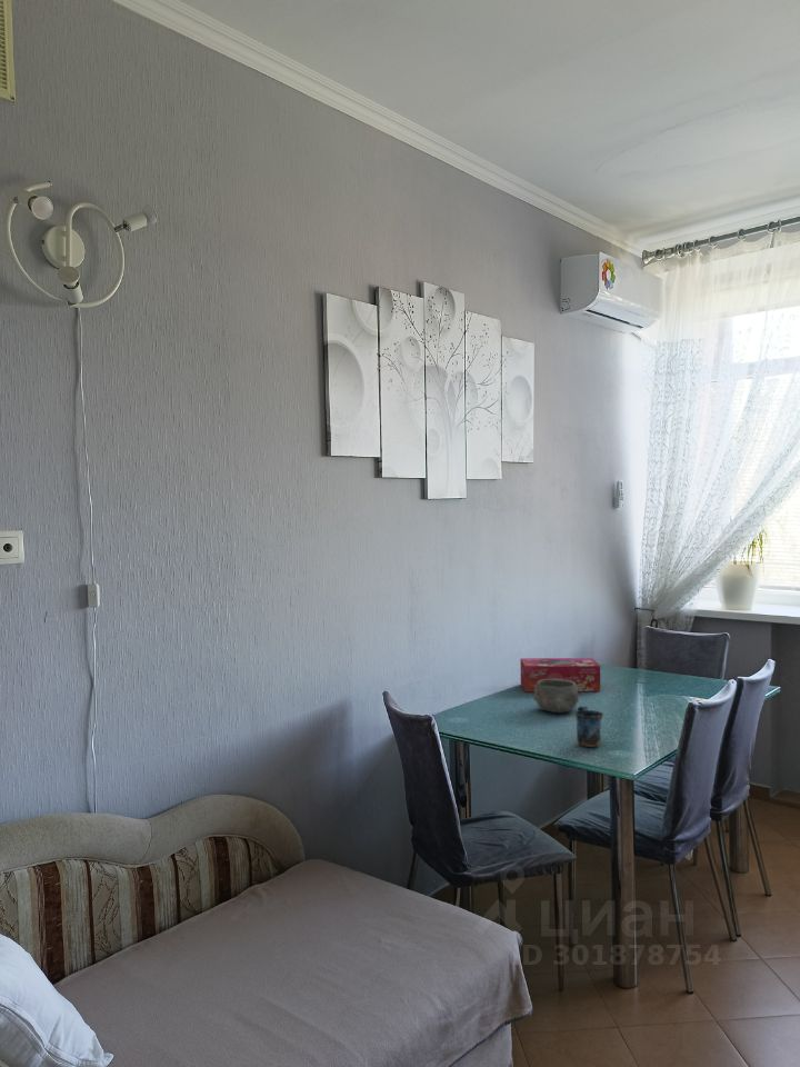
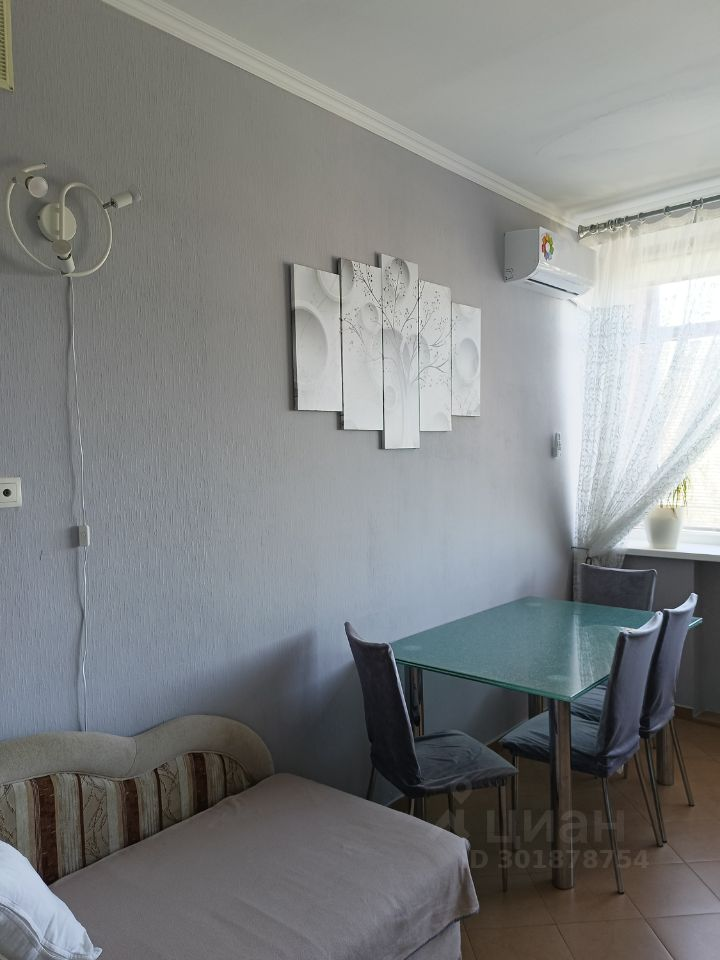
- bowl [533,679,580,714]
- mug [573,705,604,748]
- tissue box [519,657,601,692]
